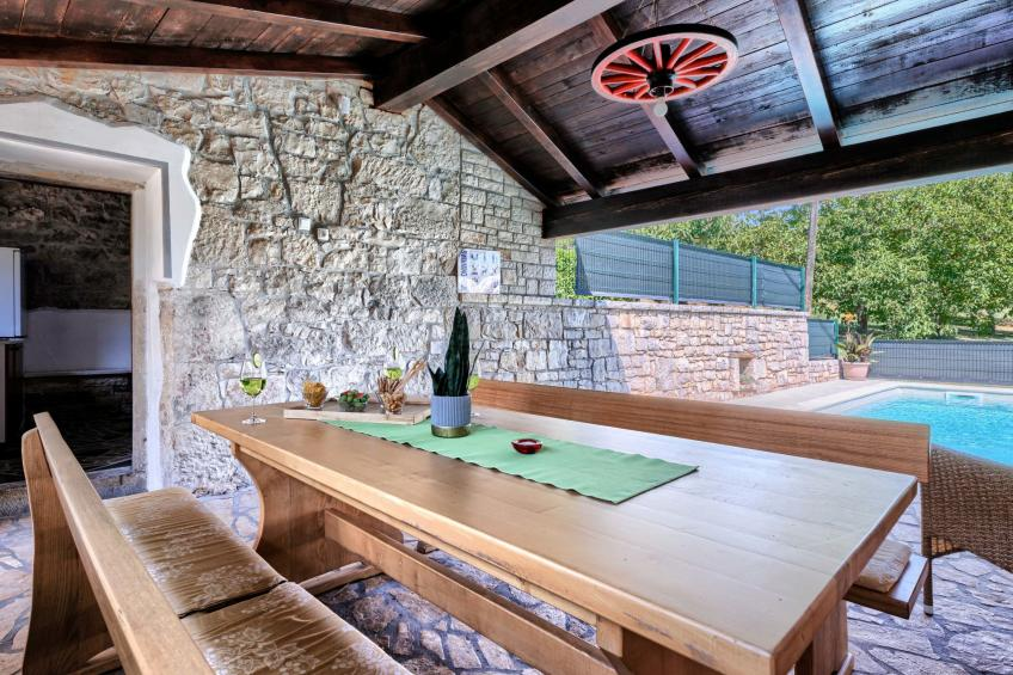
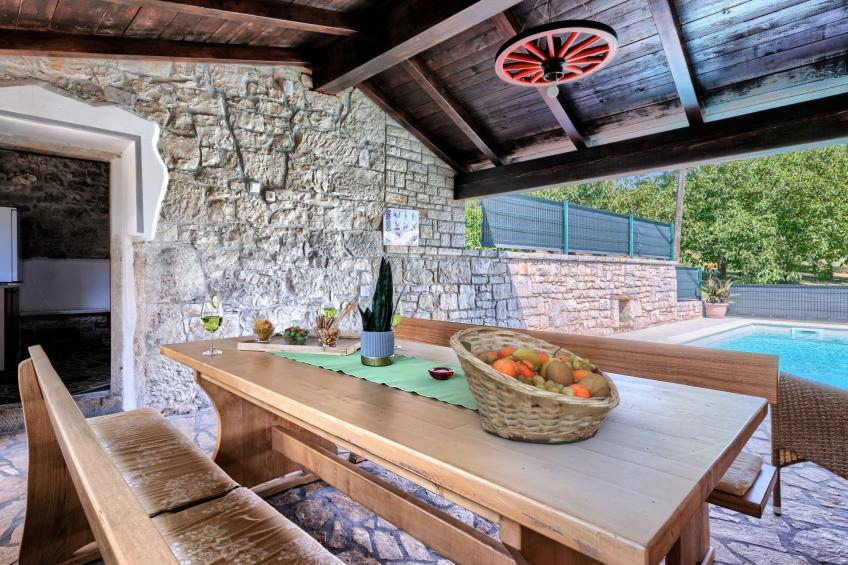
+ fruit basket [448,326,621,445]
